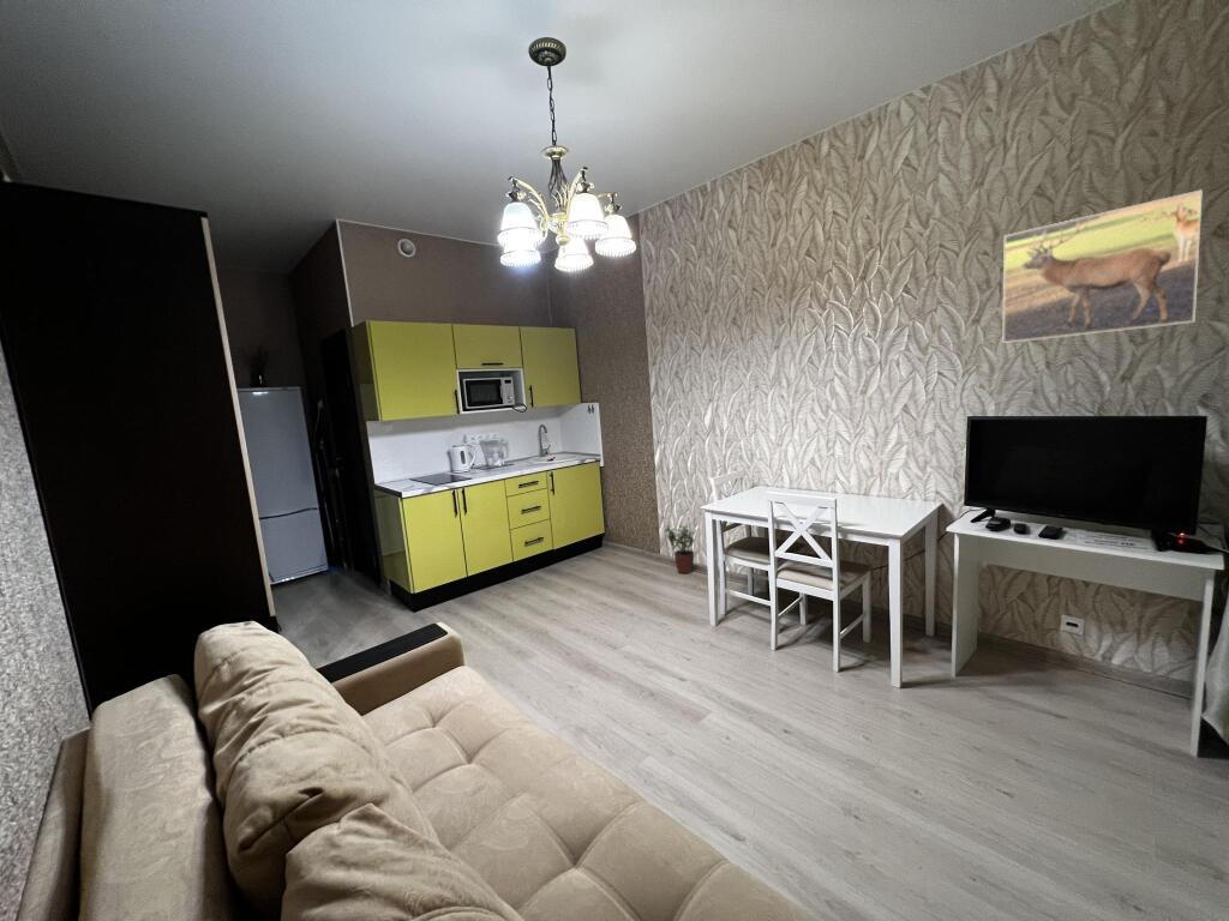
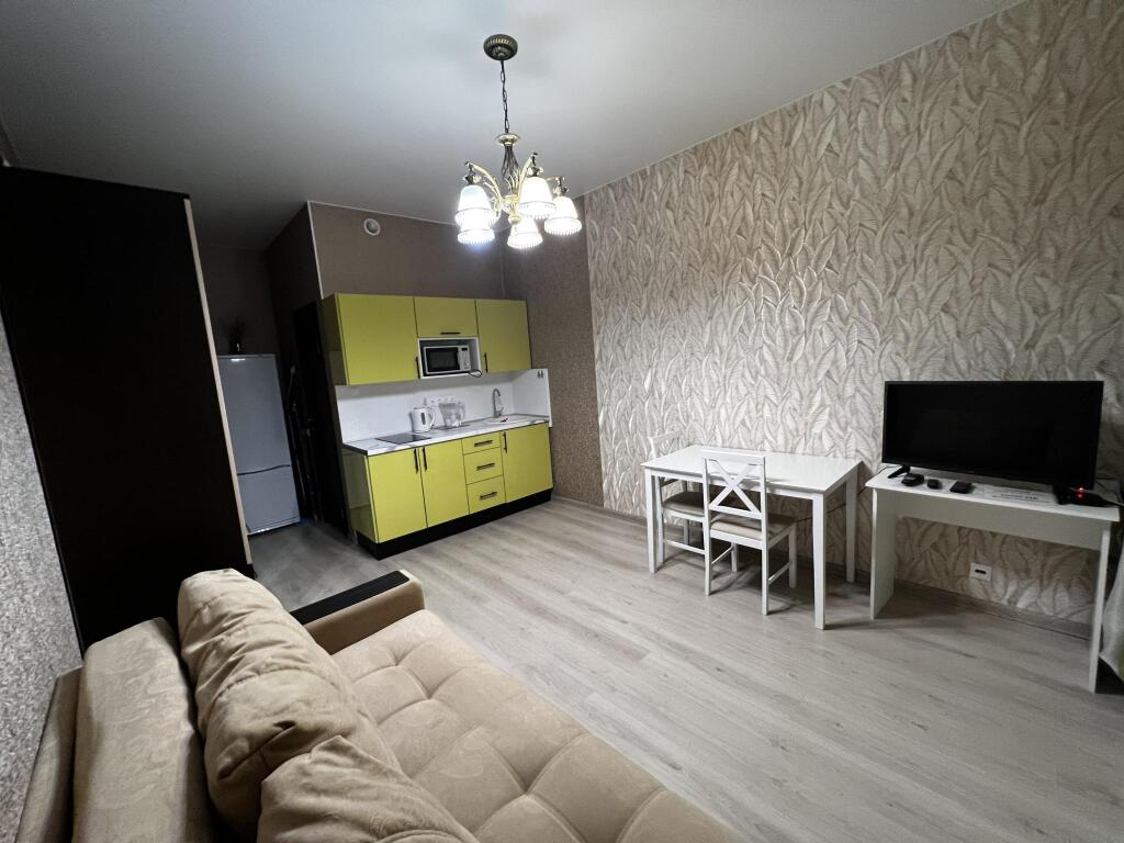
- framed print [1002,188,1204,344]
- potted plant [664,524,696,574]
